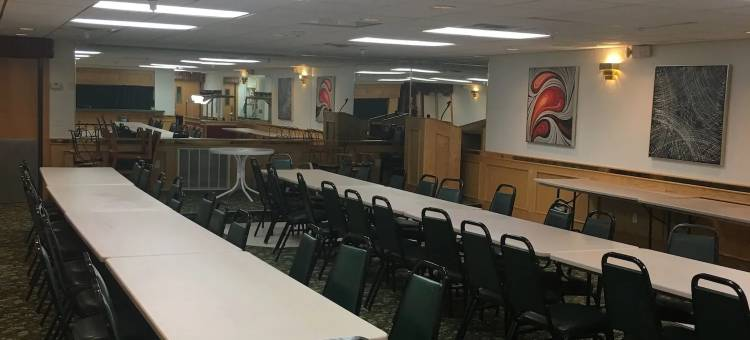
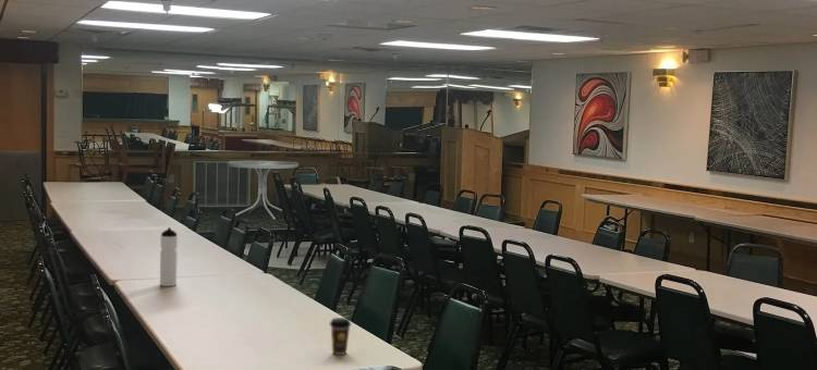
+ coffee cup [329,317,352,356]
+ water bottle [159,226,179,287]
